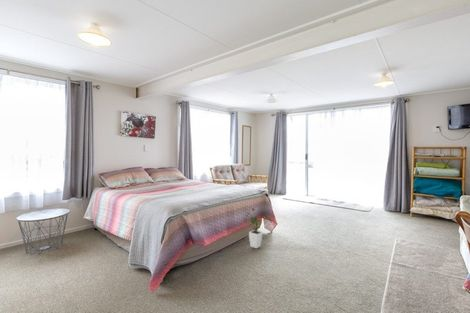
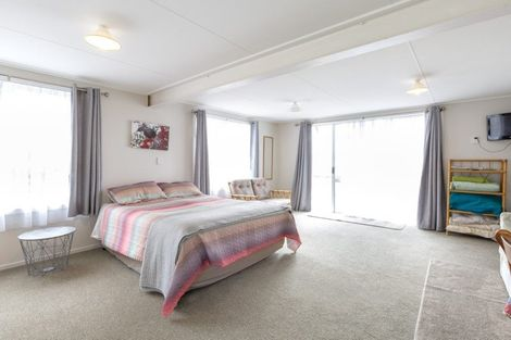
- house plant [243,206,273,249]
